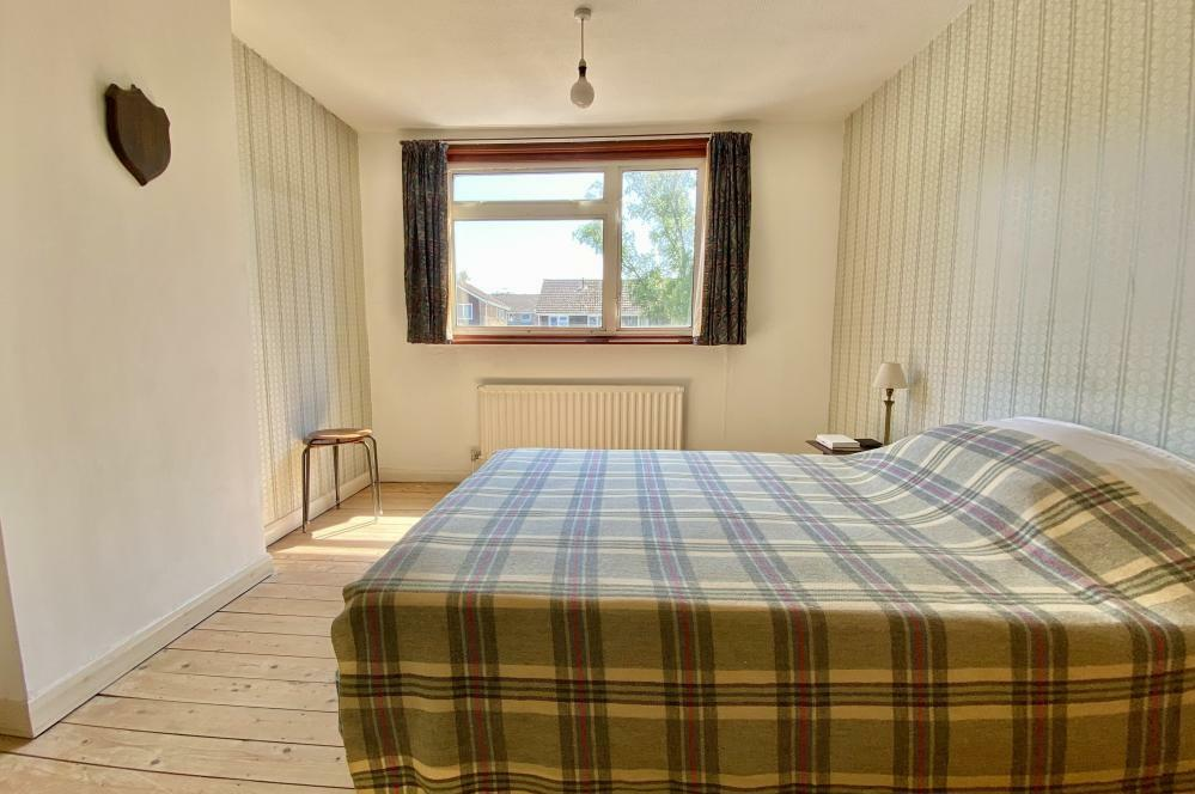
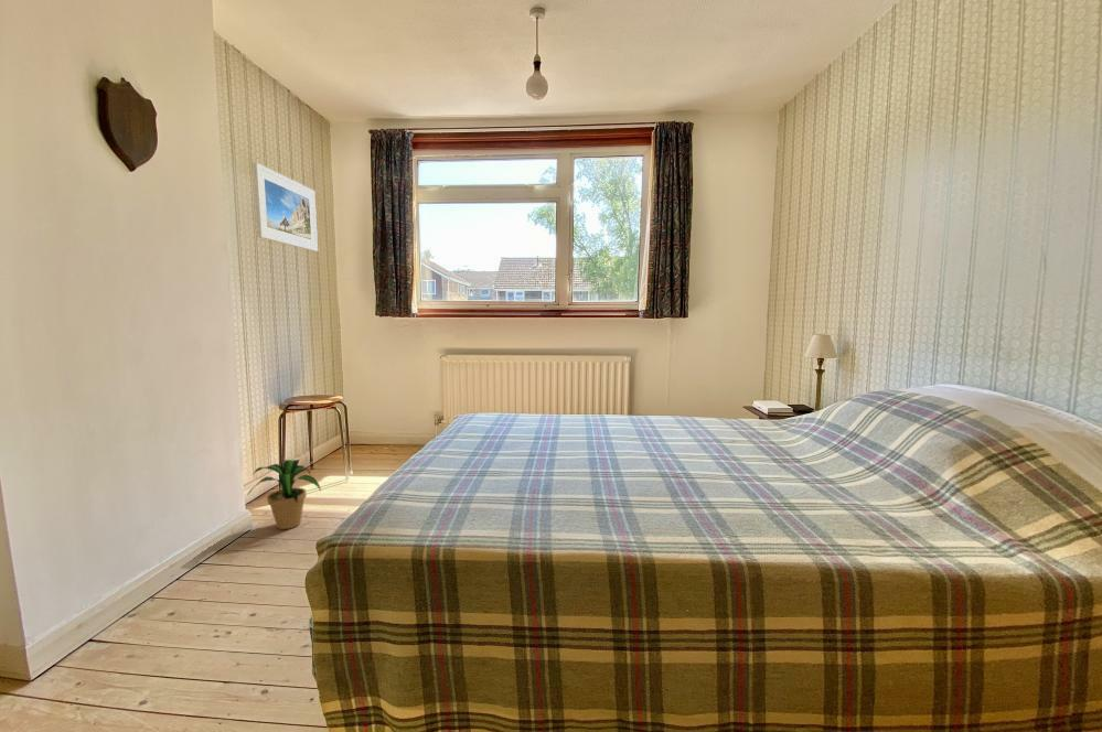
+ potted plant [246,459,322,530]
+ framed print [252,162,319,252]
